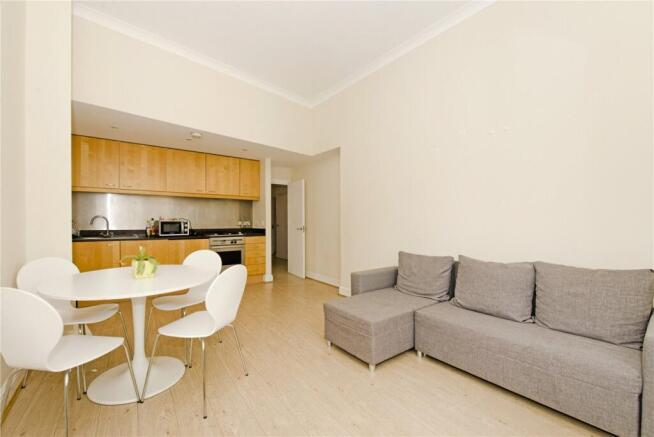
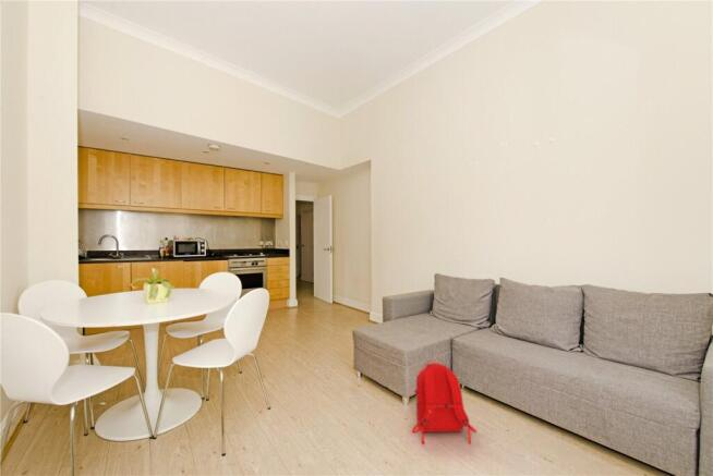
+ backpack [411,358,478,446]
